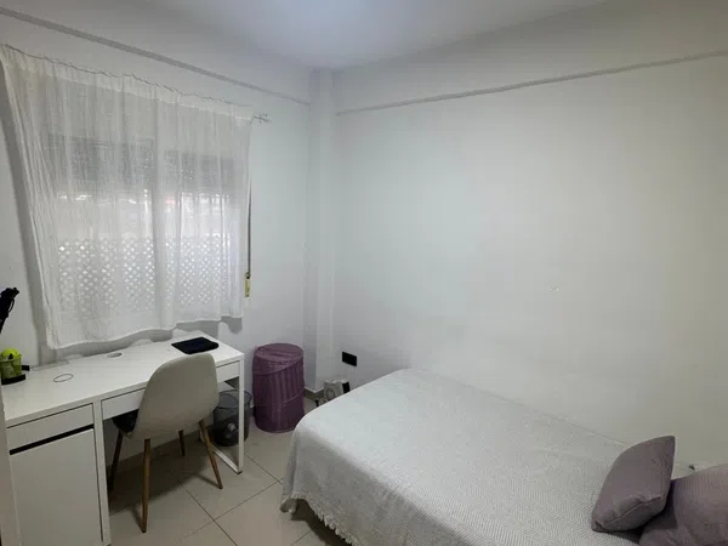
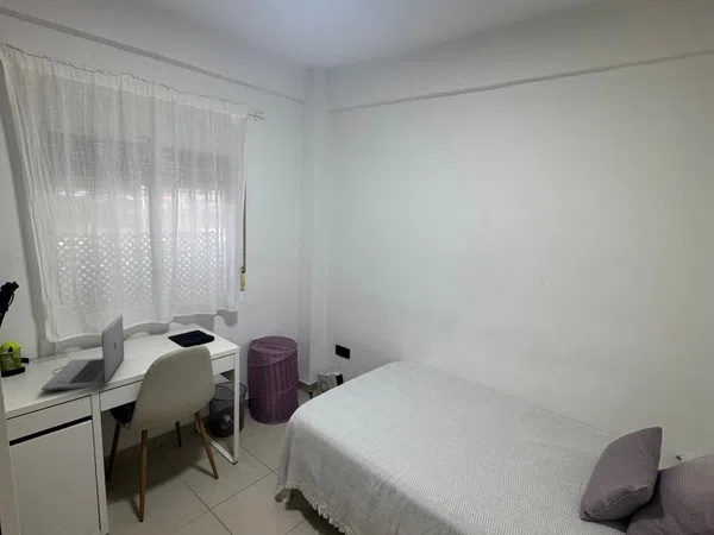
+ laptop [40,314,125,391]
